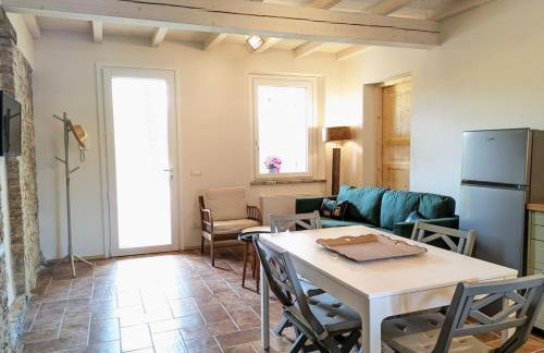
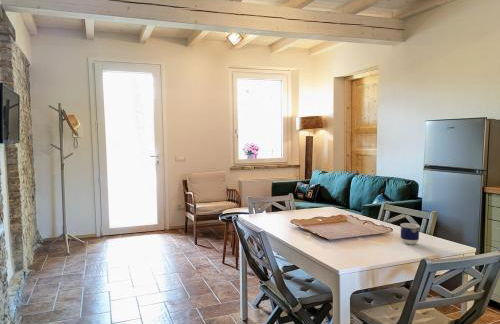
+ cup [399,222,421,246]
